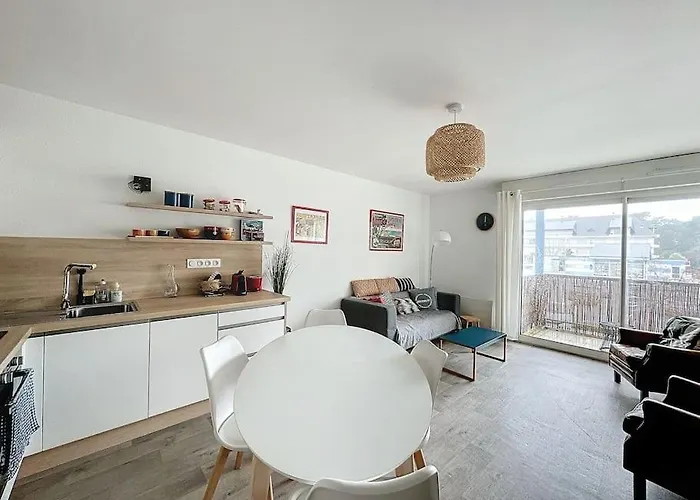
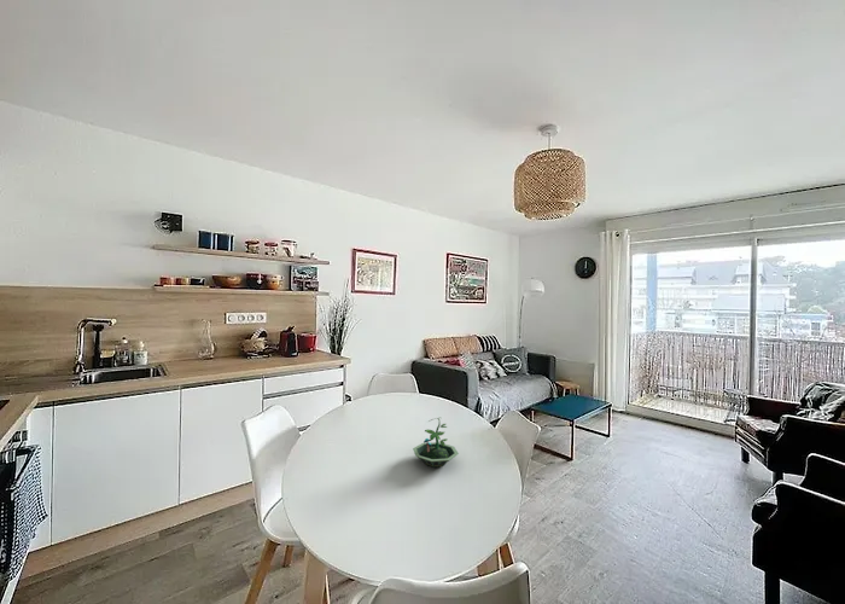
+ terrarium [412,416,460,469]
